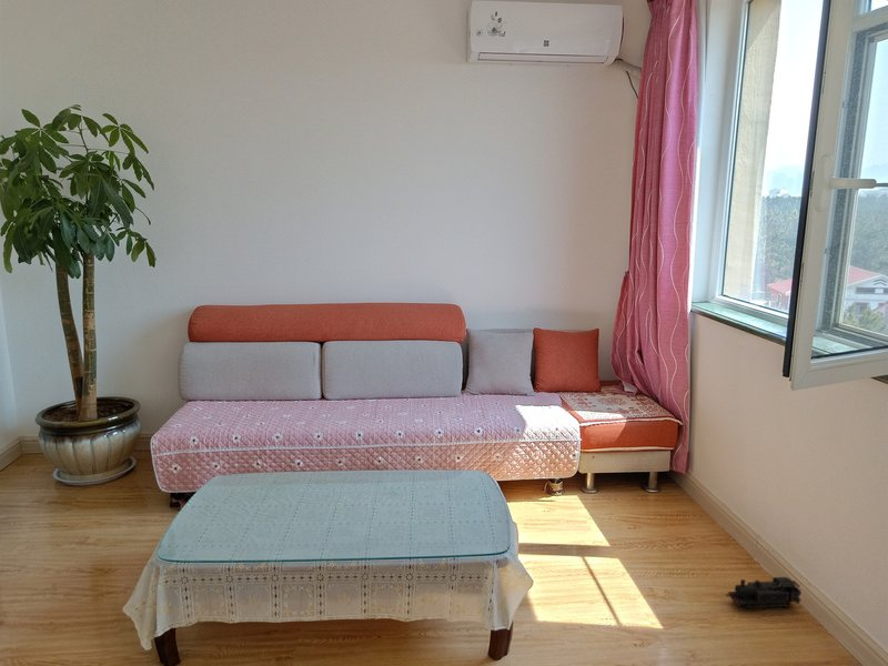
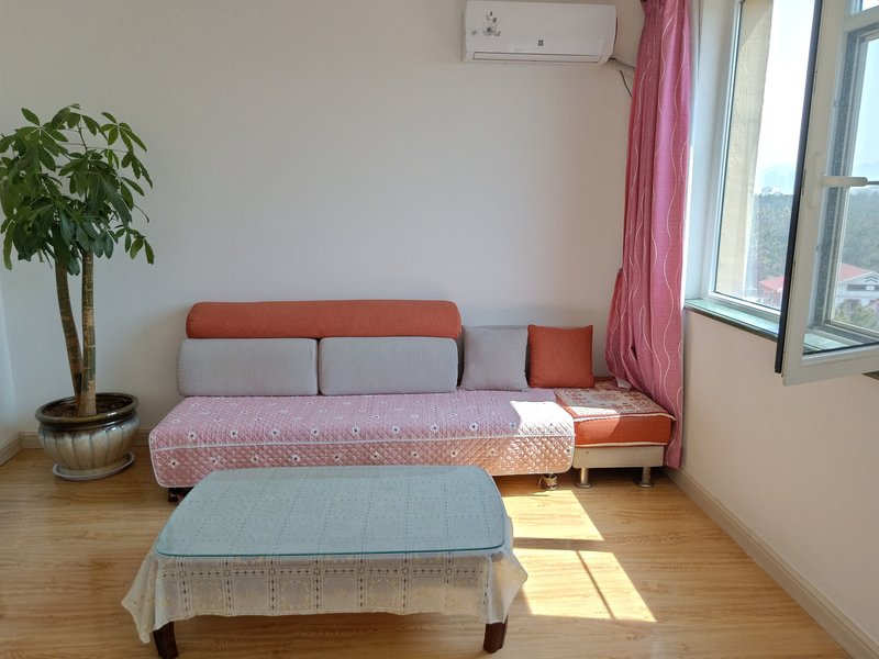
- toy train [725,576,803,610]
